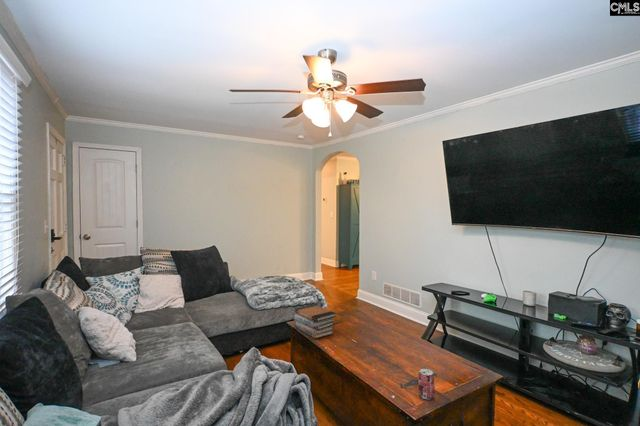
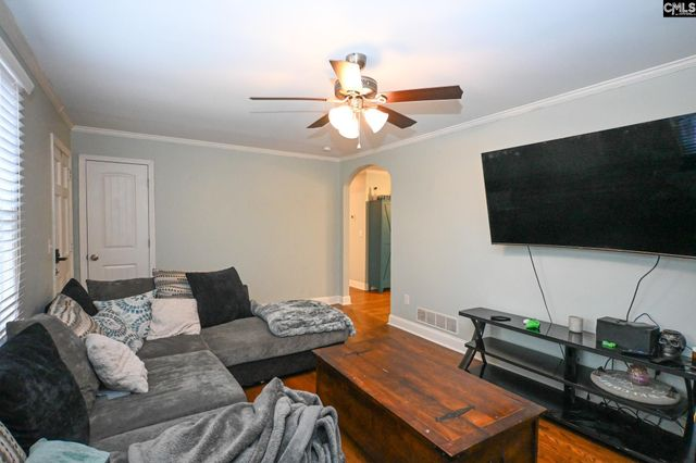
- book stack [293,304,337,339]
- beverage can [417,368,435,400]
